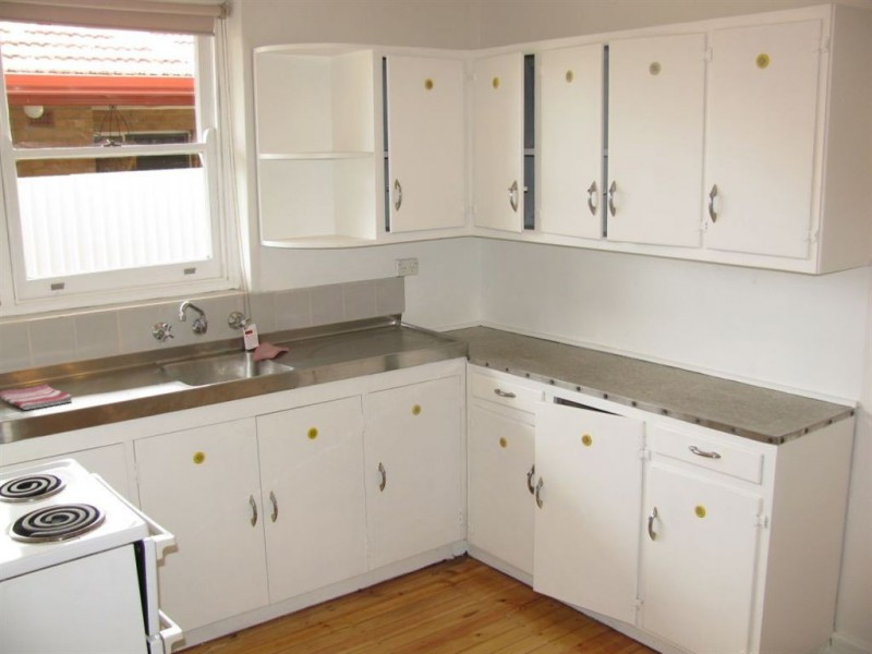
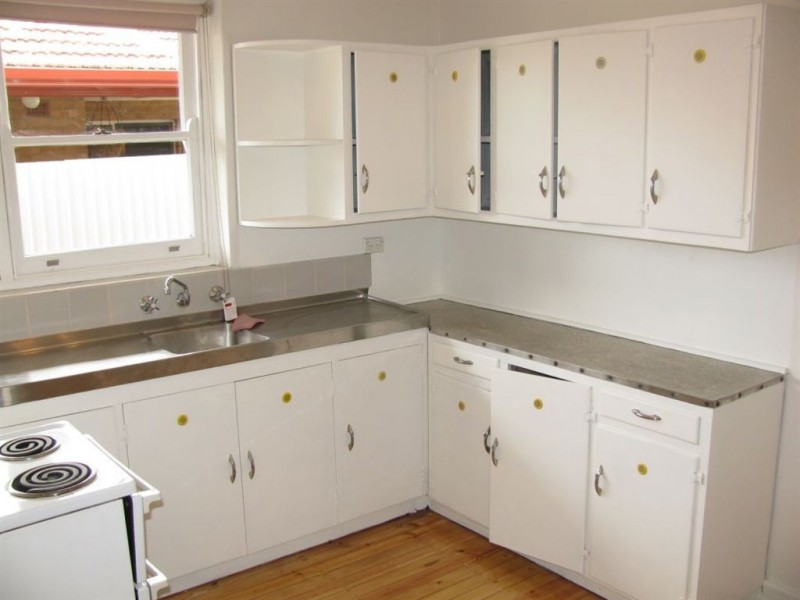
- dish towel [0,383,73,411]
